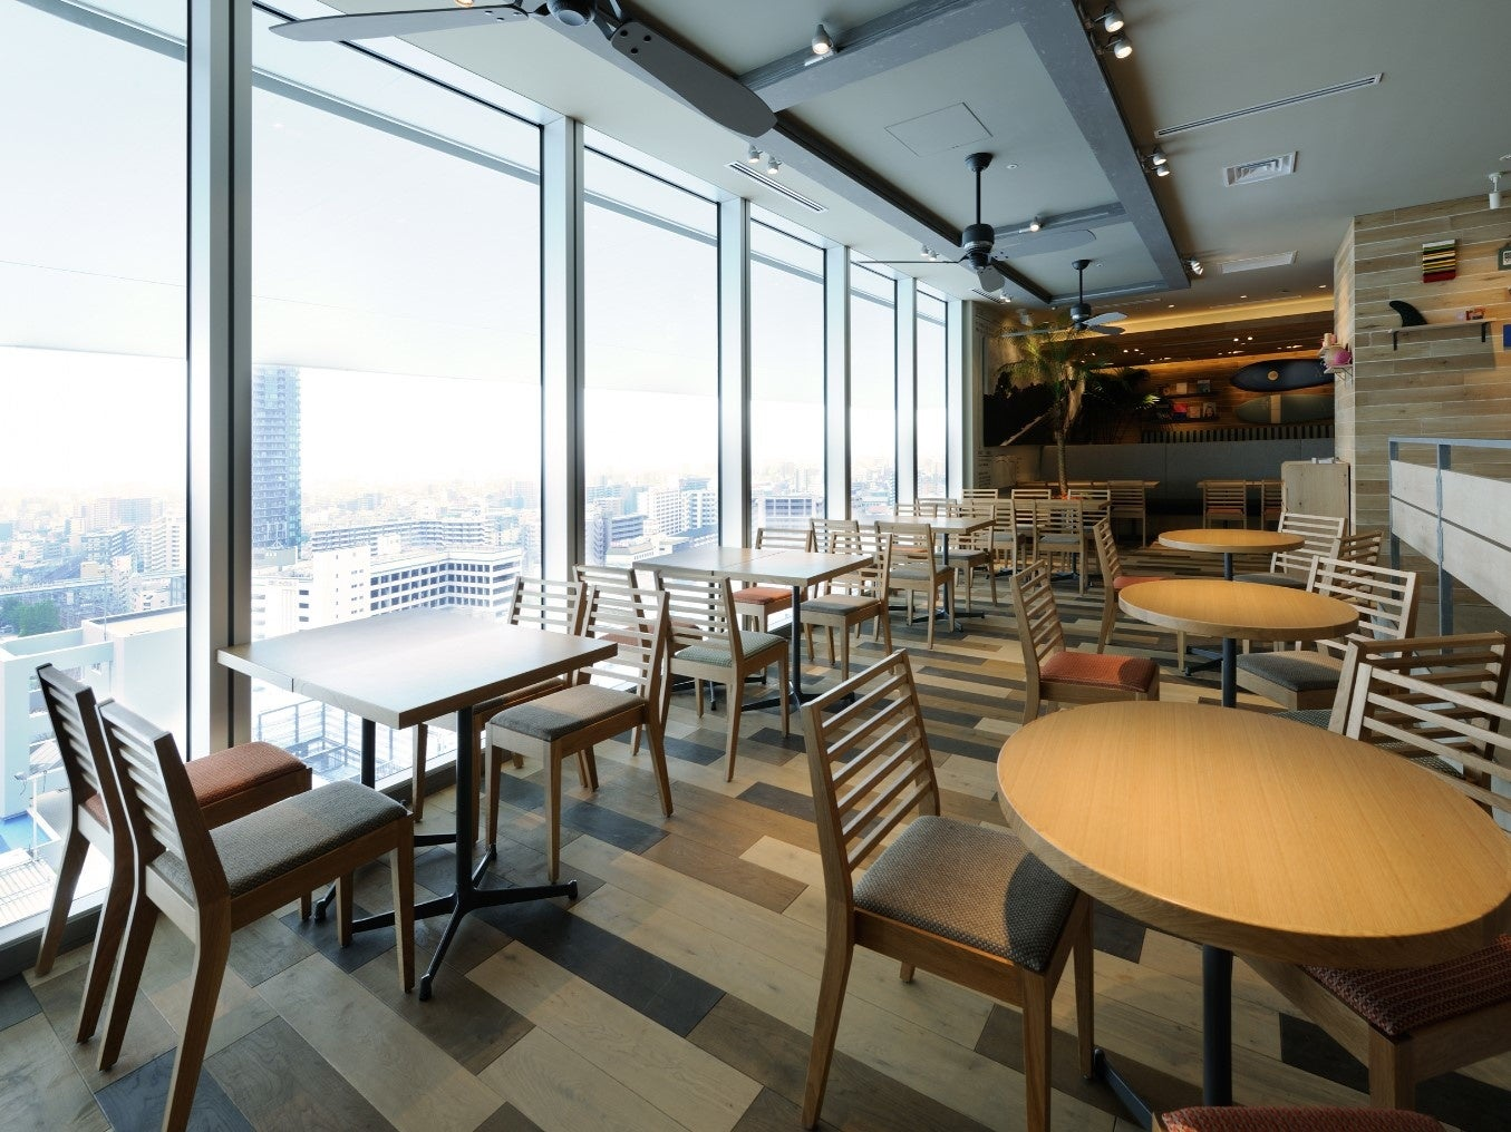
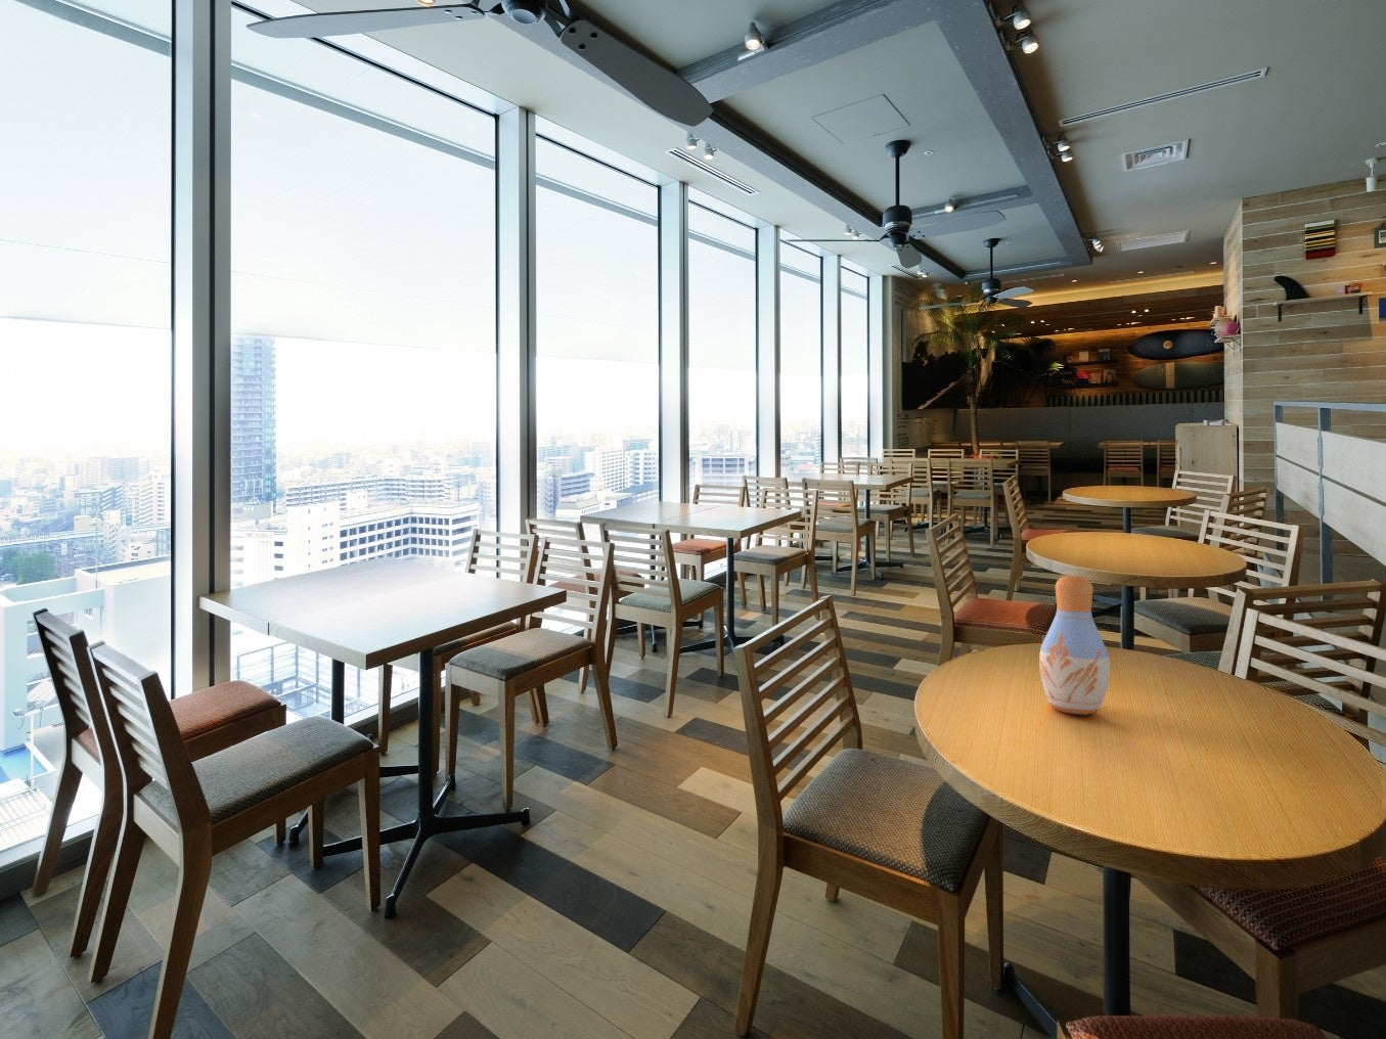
+ vase [1038,574,1111,716]
